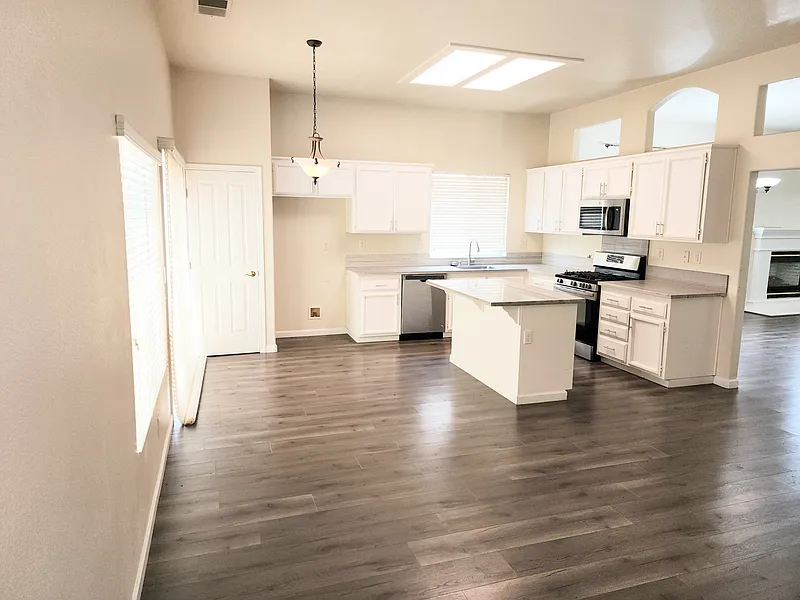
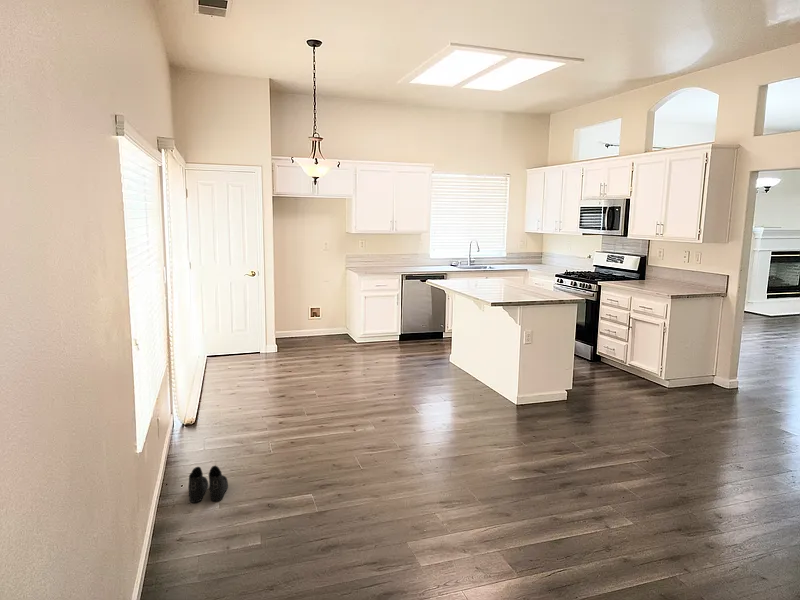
+ boots [187,465,229,504]
